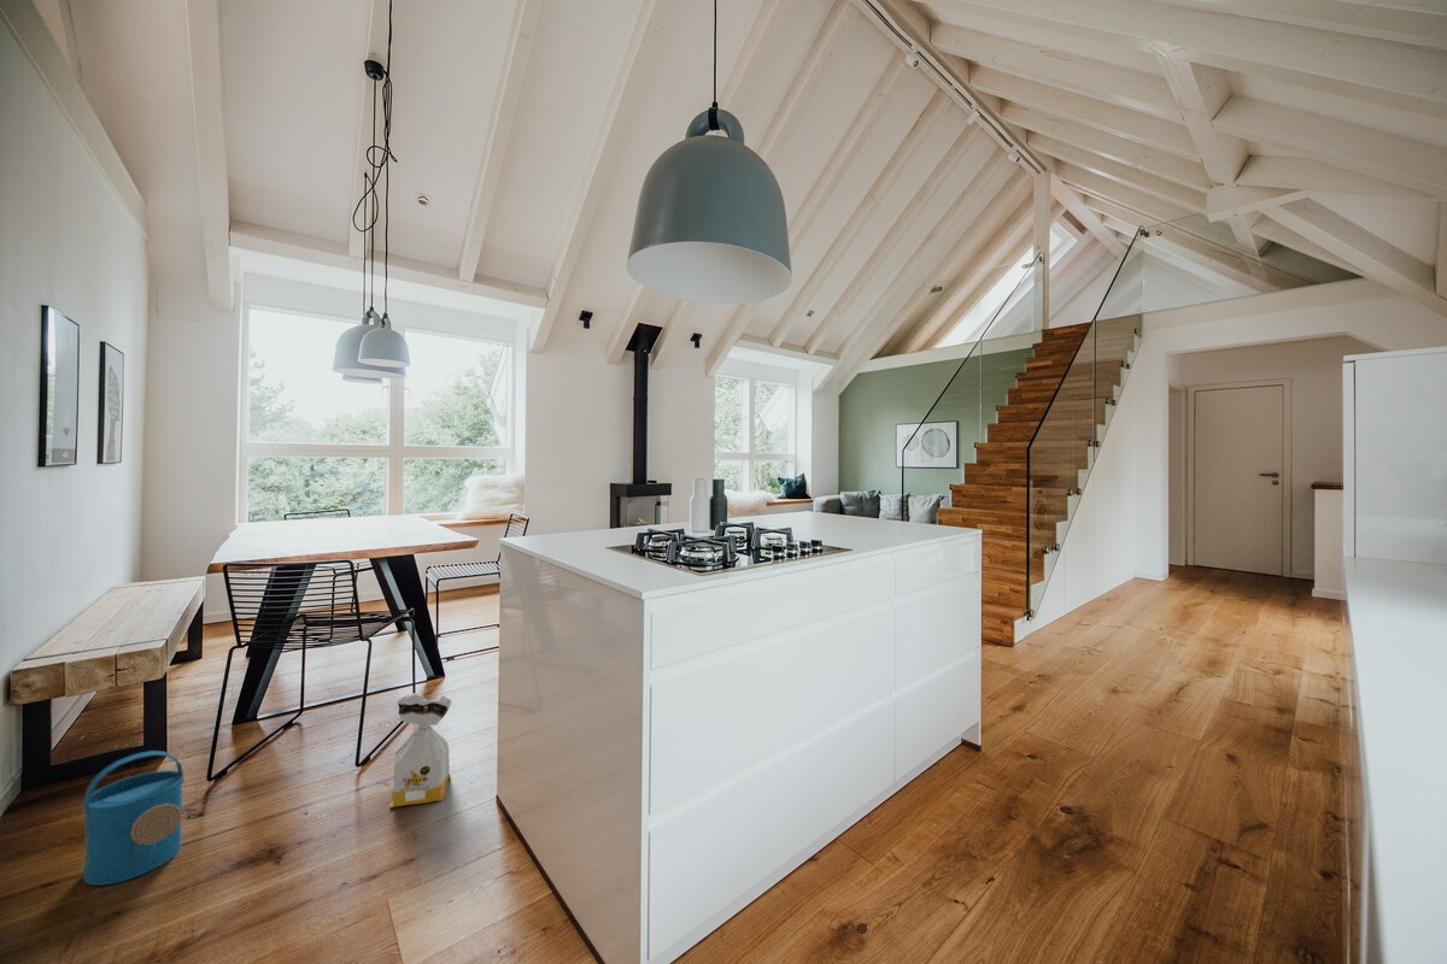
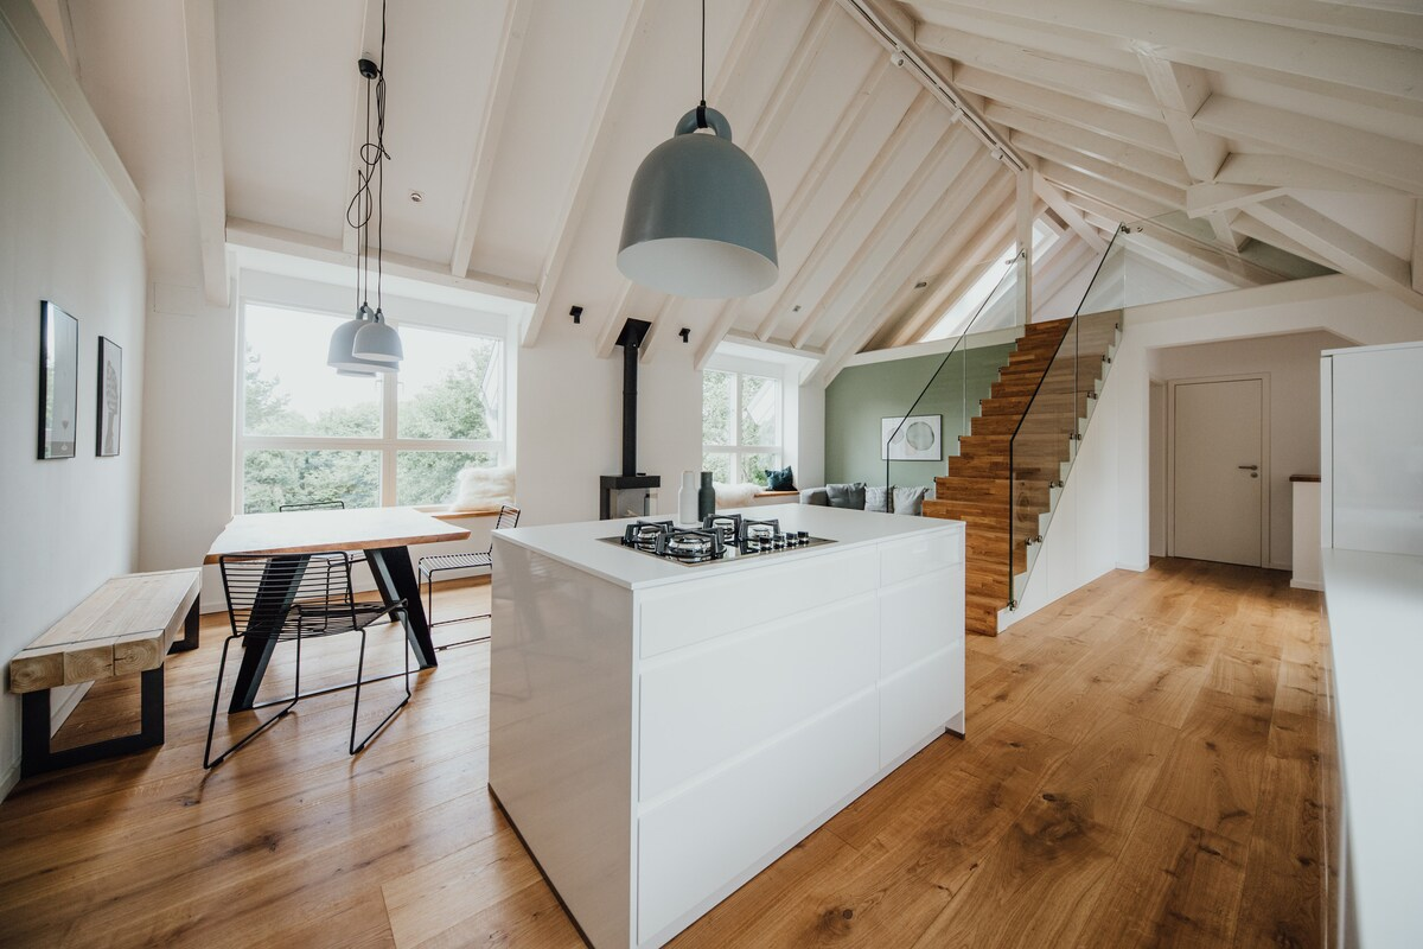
- watering can [81,750,186,887]
- bag [388,692,452,809]
